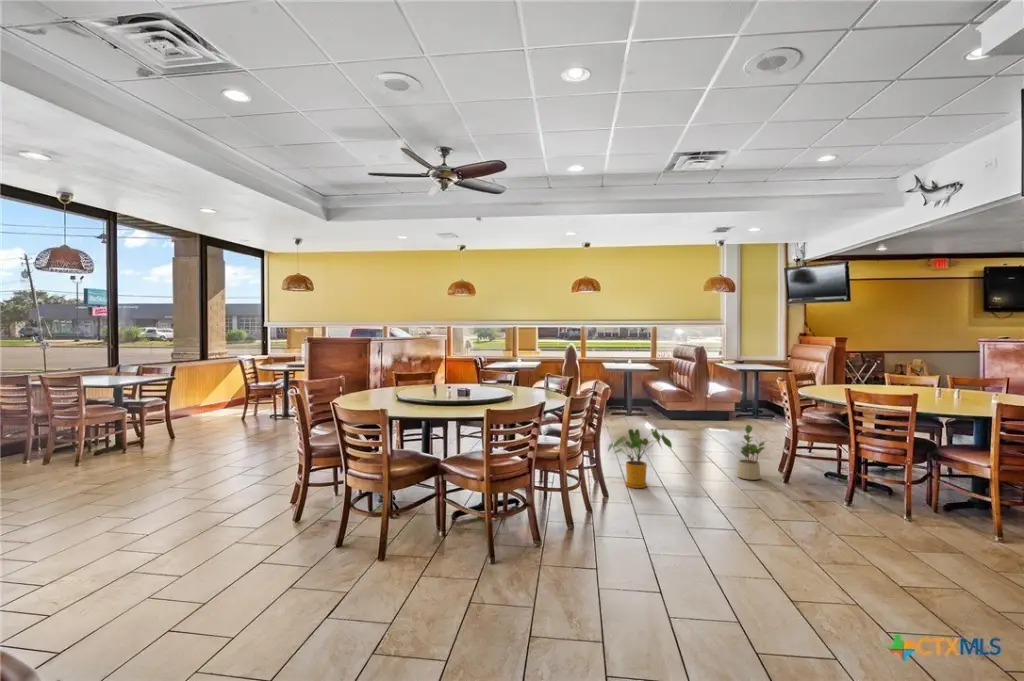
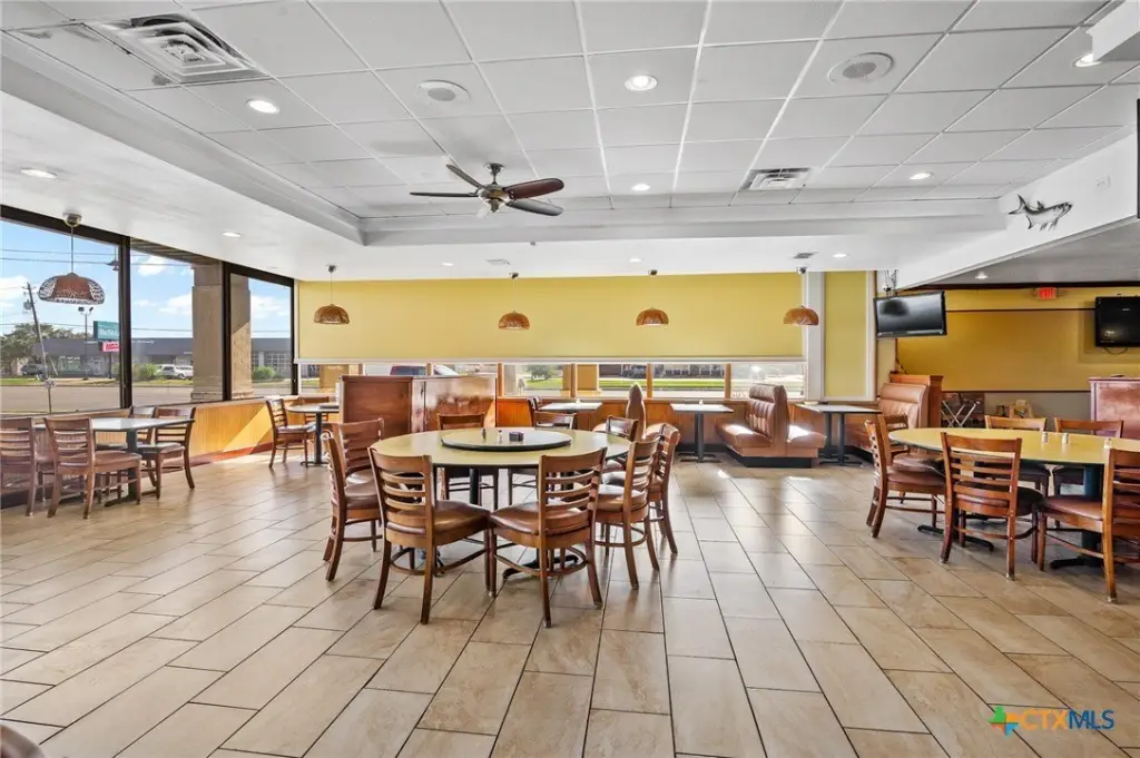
- house plant [607,428,673,489]
- potted plant [736,424,767,481]
